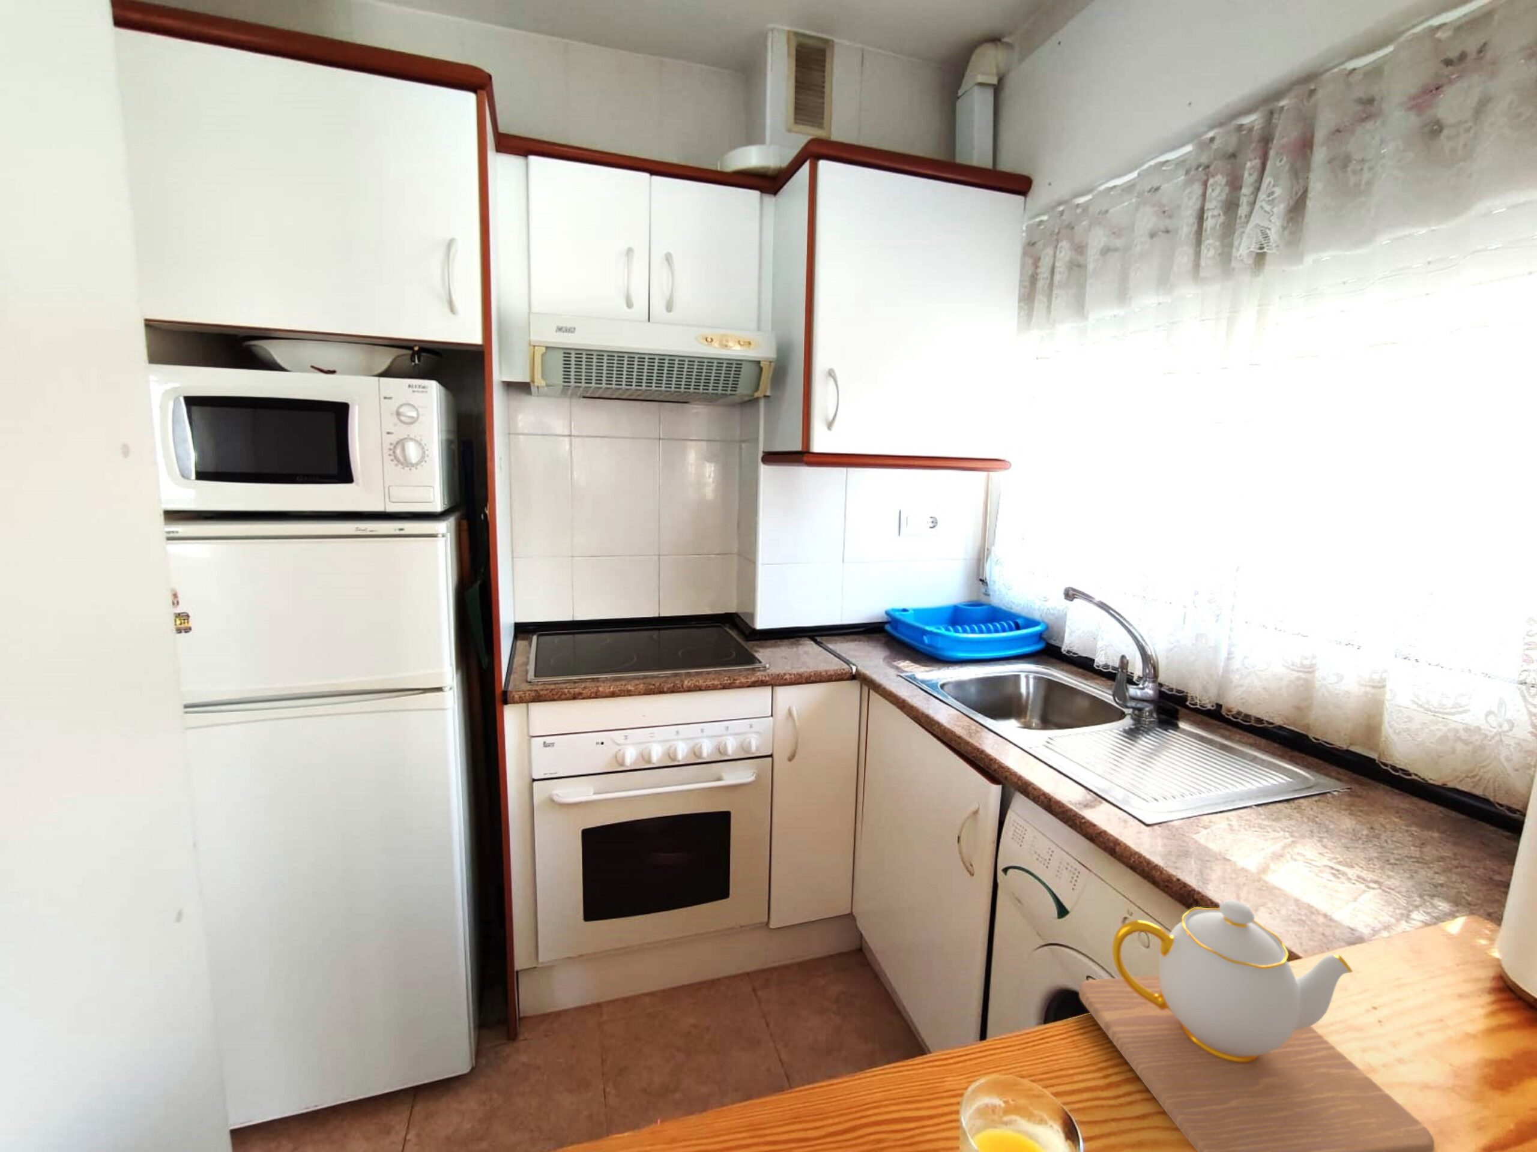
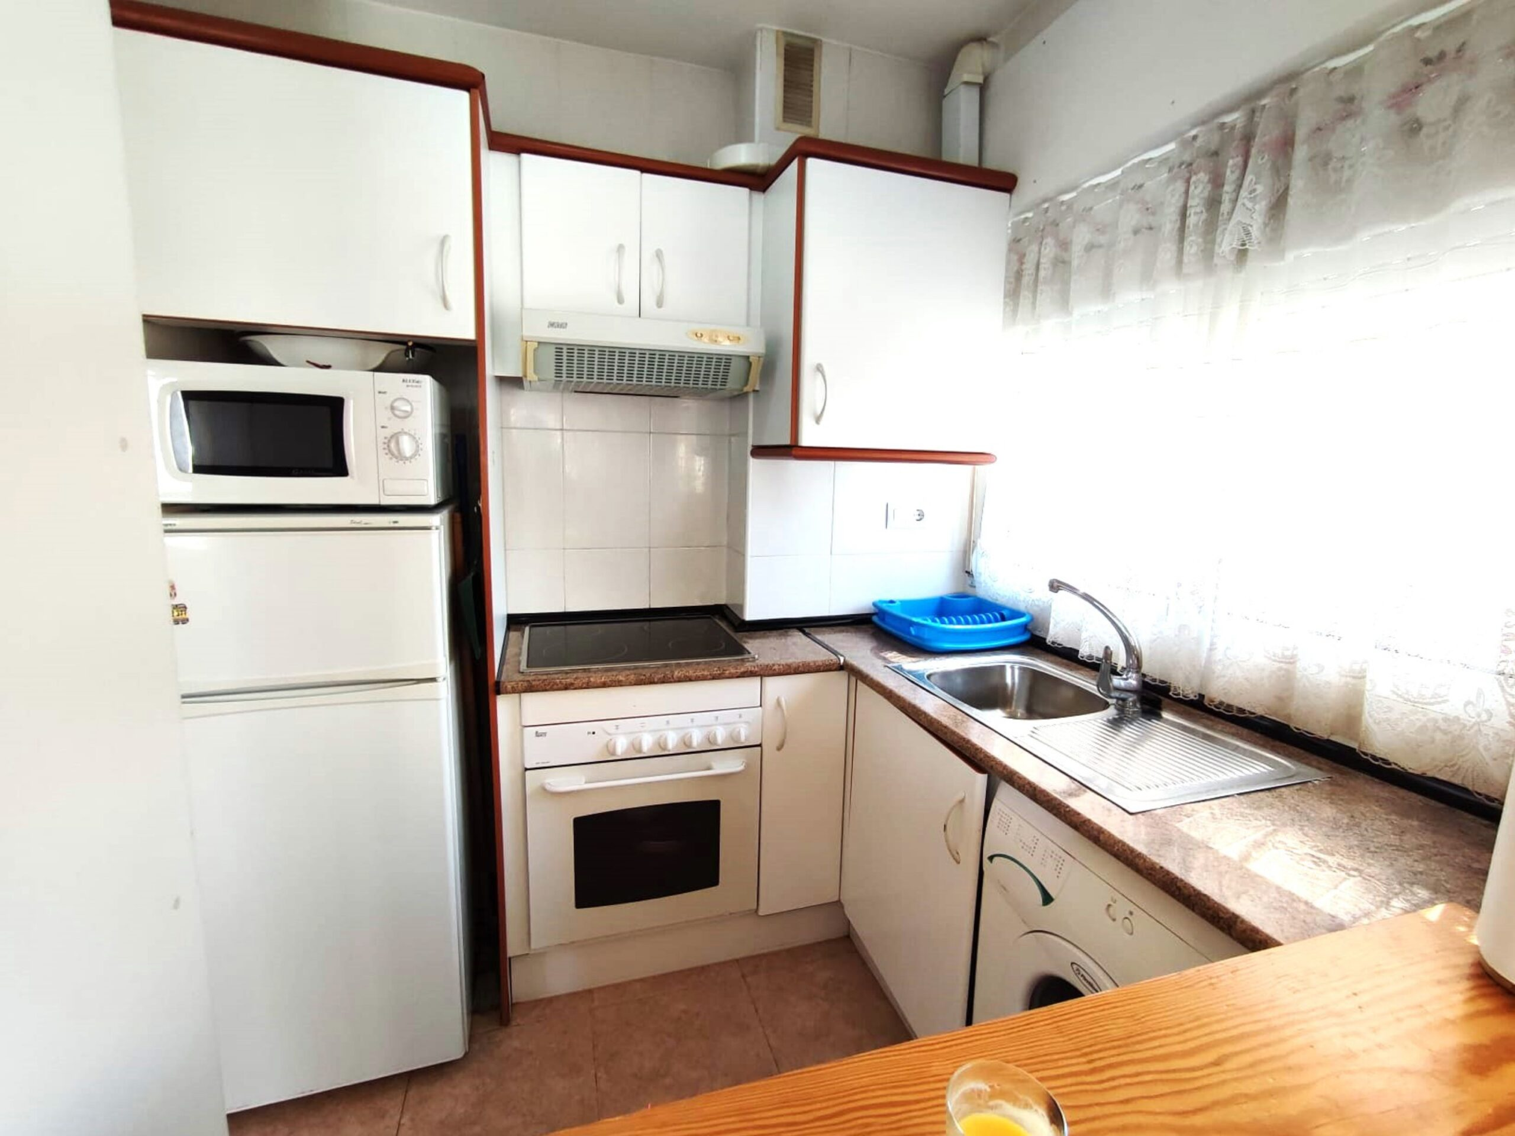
- teapot [1078,899,1435,1152]
